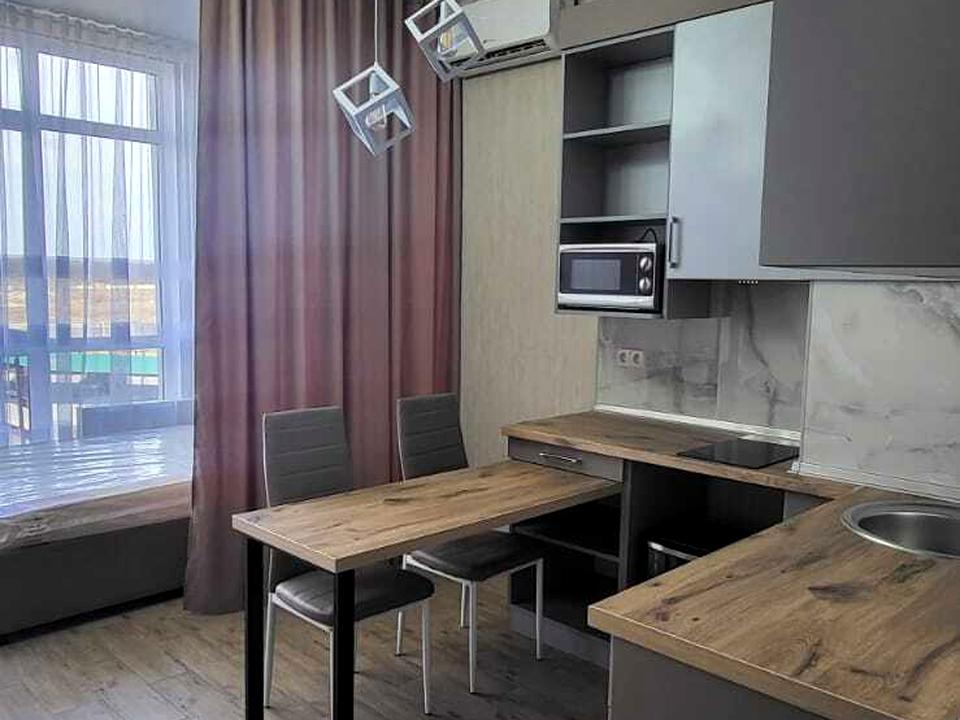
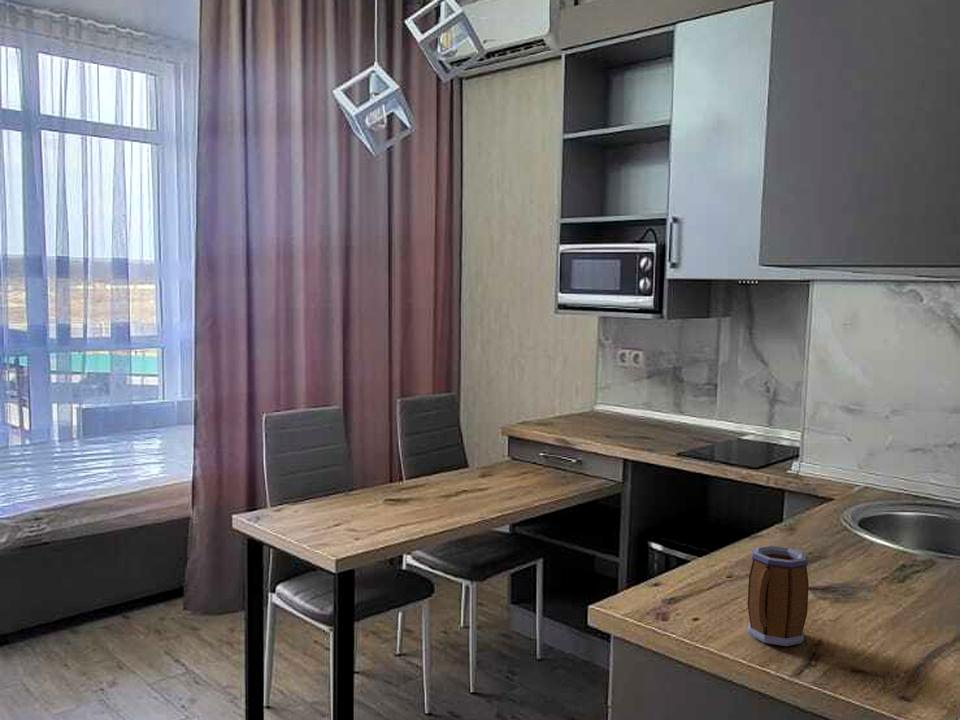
+ mug [747,545,810,647]
